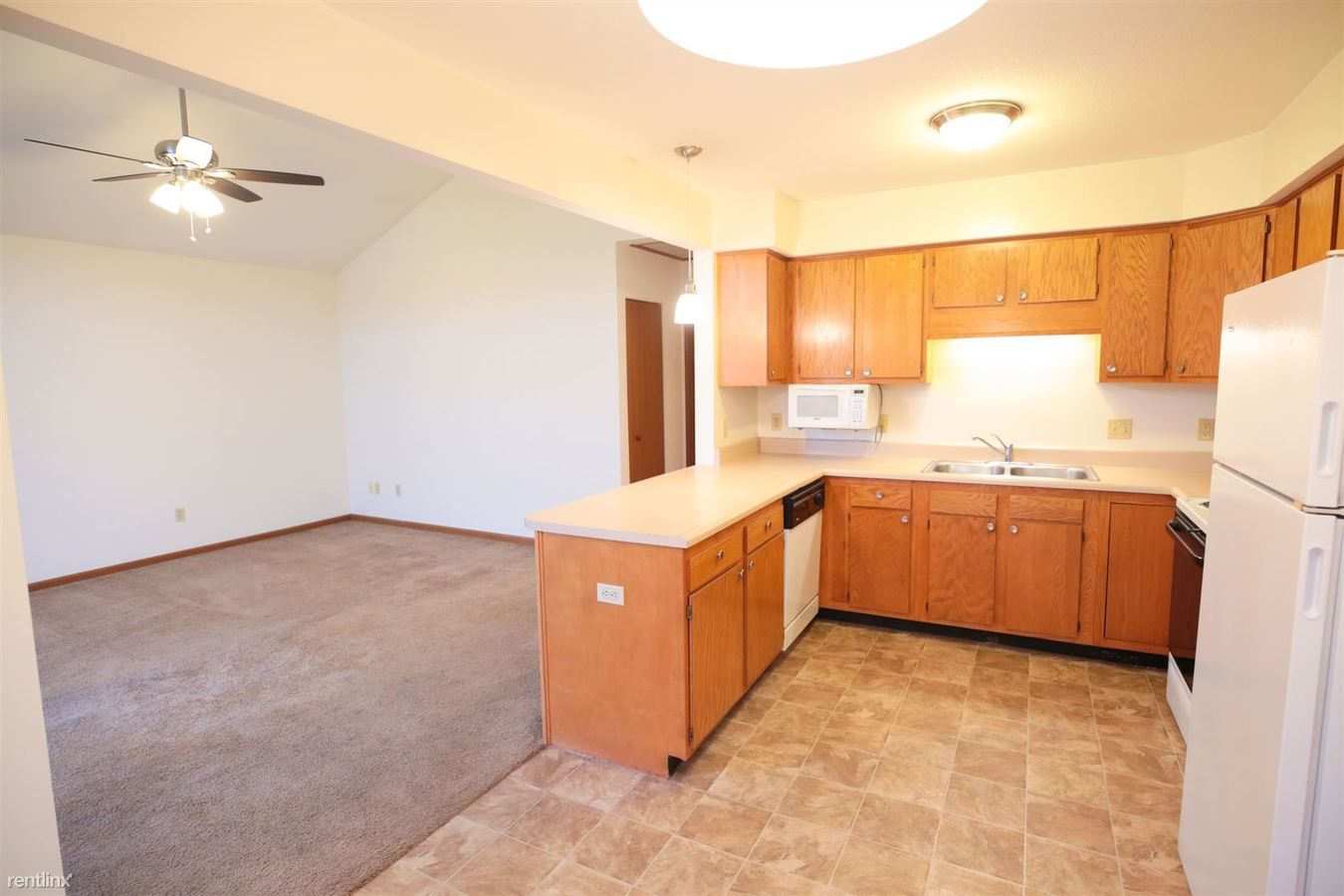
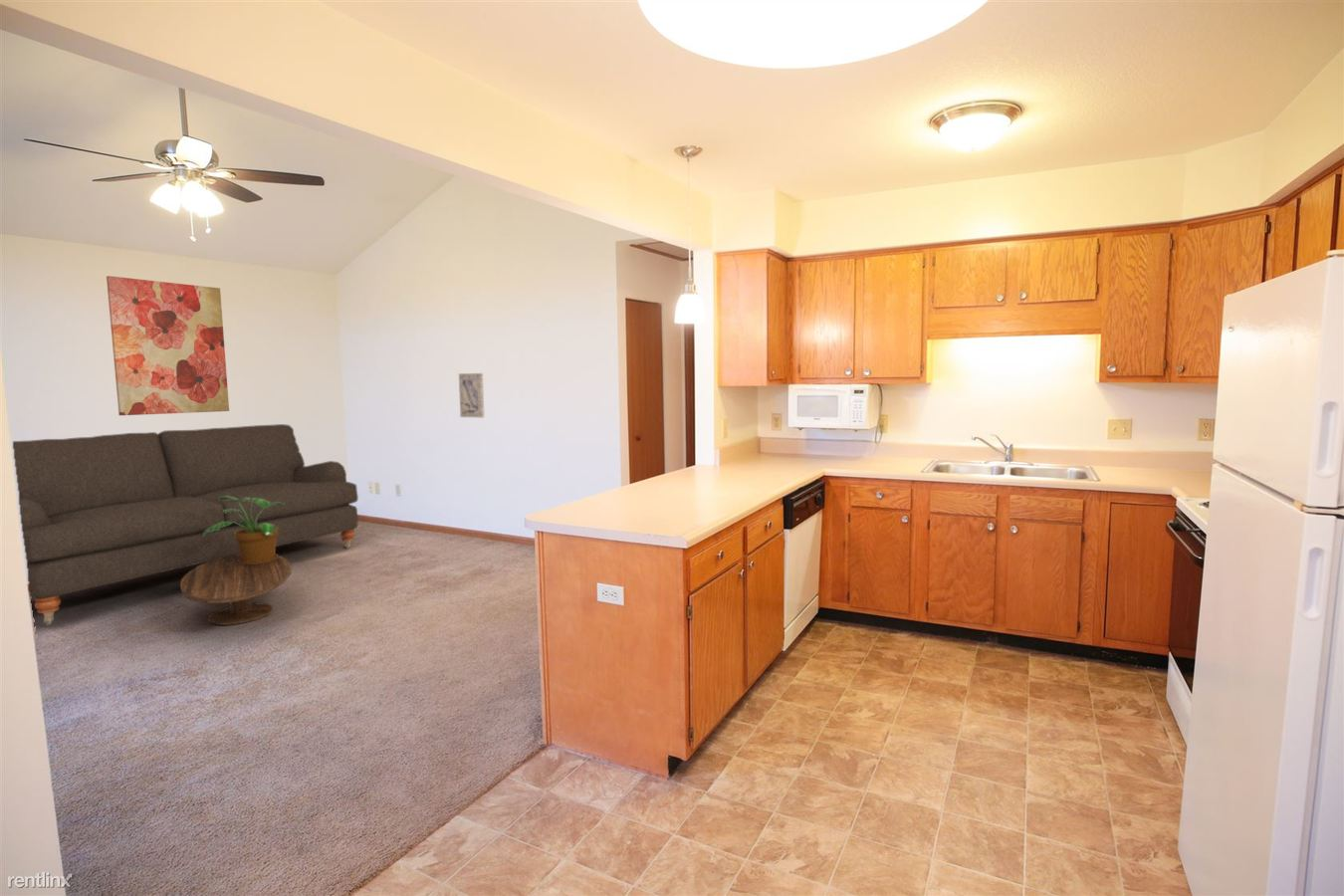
+ wall art [458,372,485,419]
+ sofa [12,423,359,626]
+ potted plant [203,496,286,564]
+ coffee table [179,554,293,626]
+ wall art [106,275,230,416]
